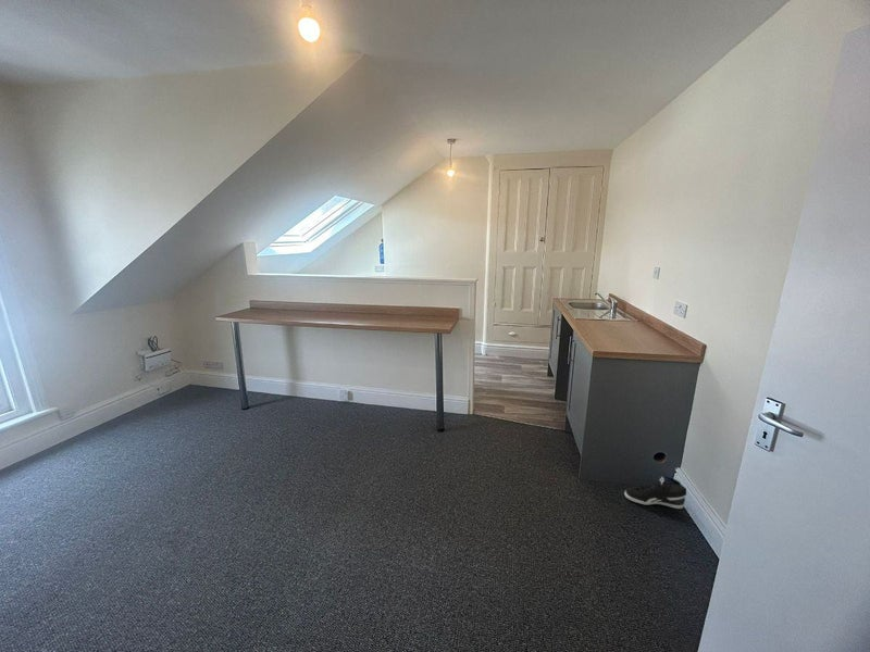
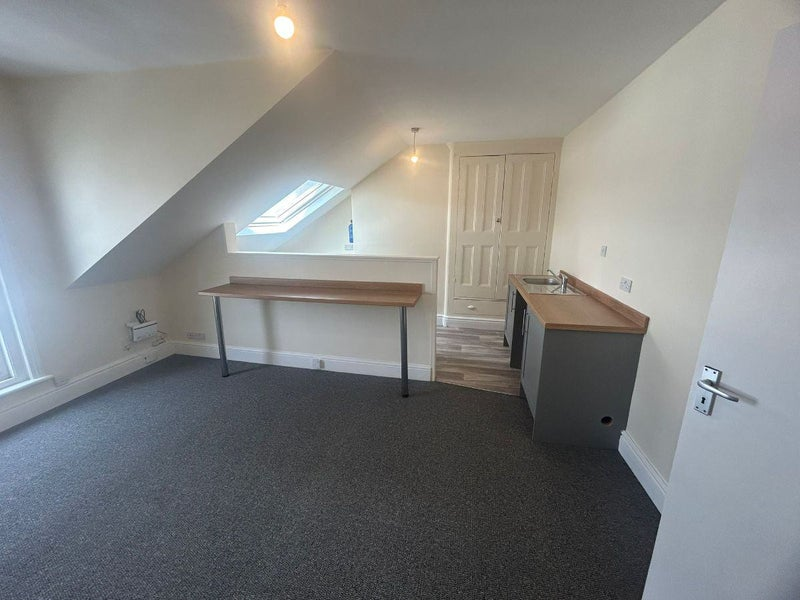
- sneaker [623,474,687,510]
